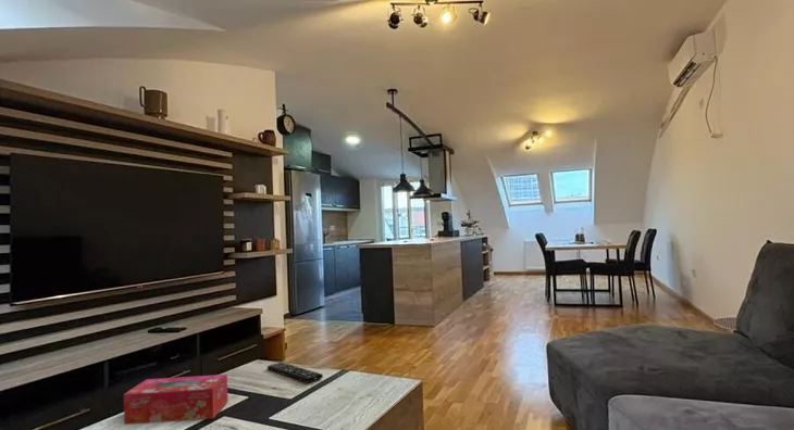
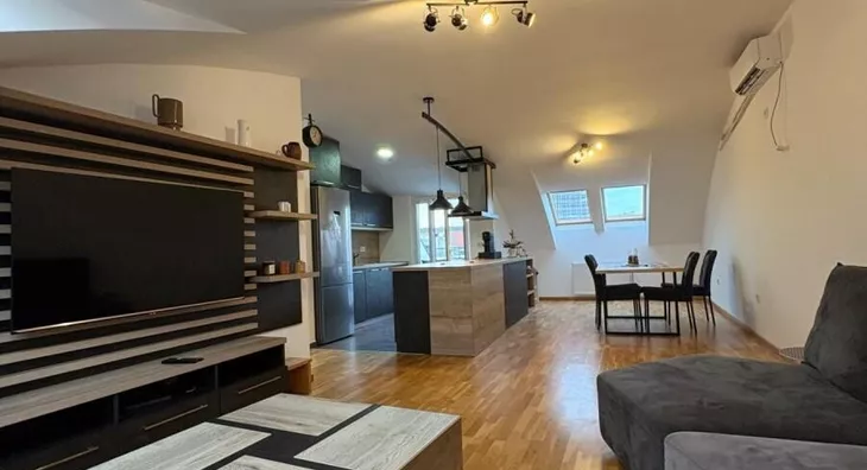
- remote control [266,362,324,383]
- tissue box [123,374,228,426]
